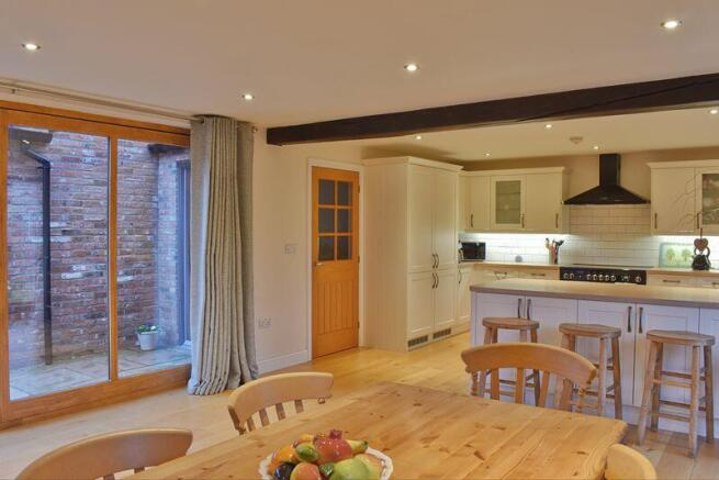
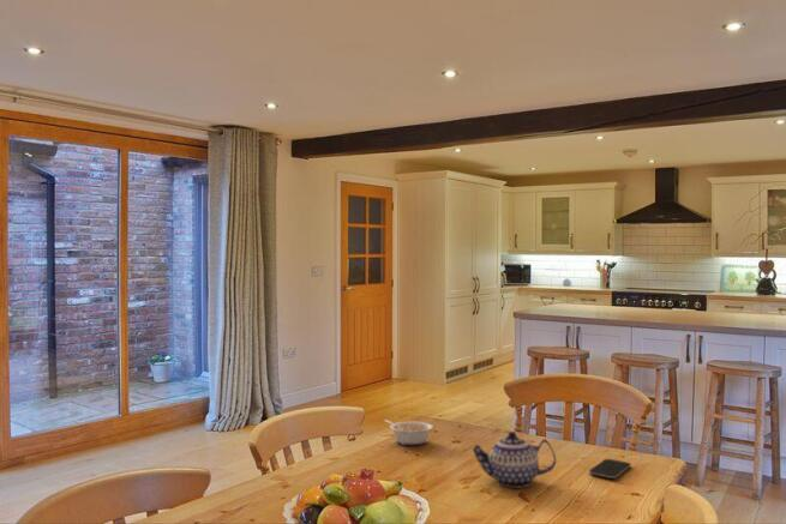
+ smartphone [588,458,632,480]
+ teapot [472,430,557,489]
+ legume [383,418,434,446]
